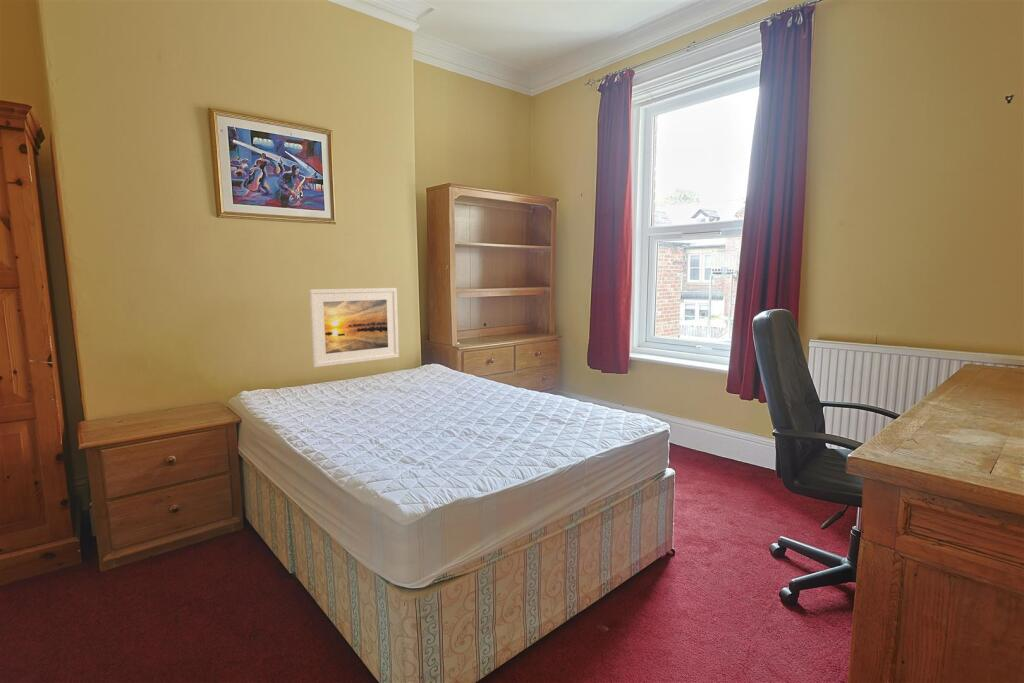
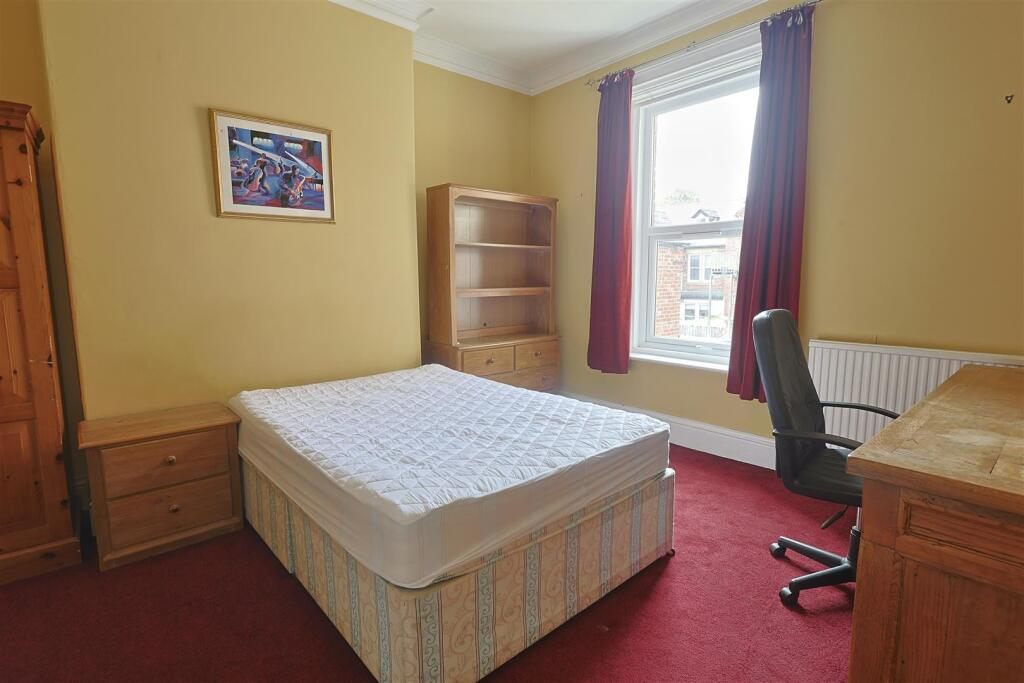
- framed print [308,287,400,368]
